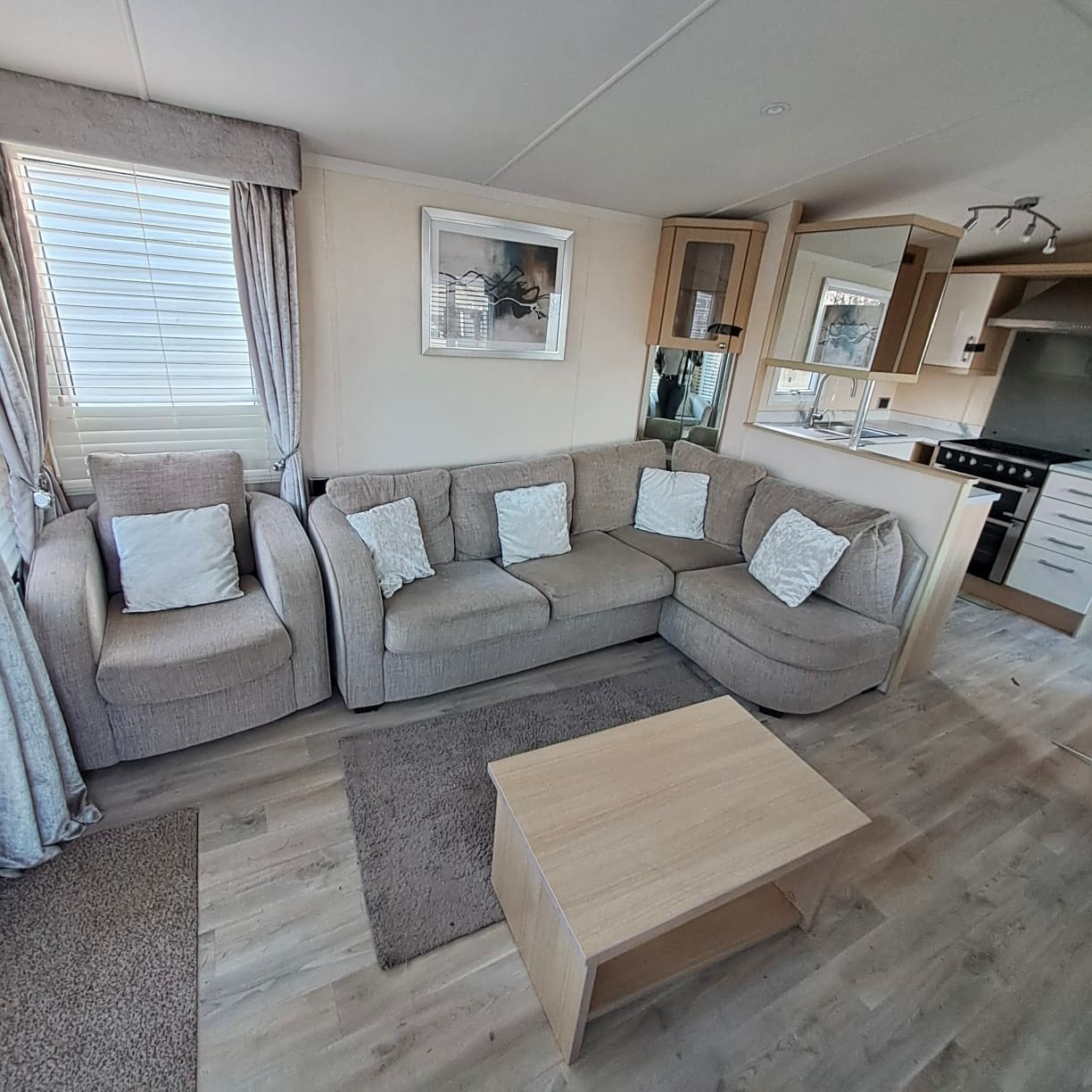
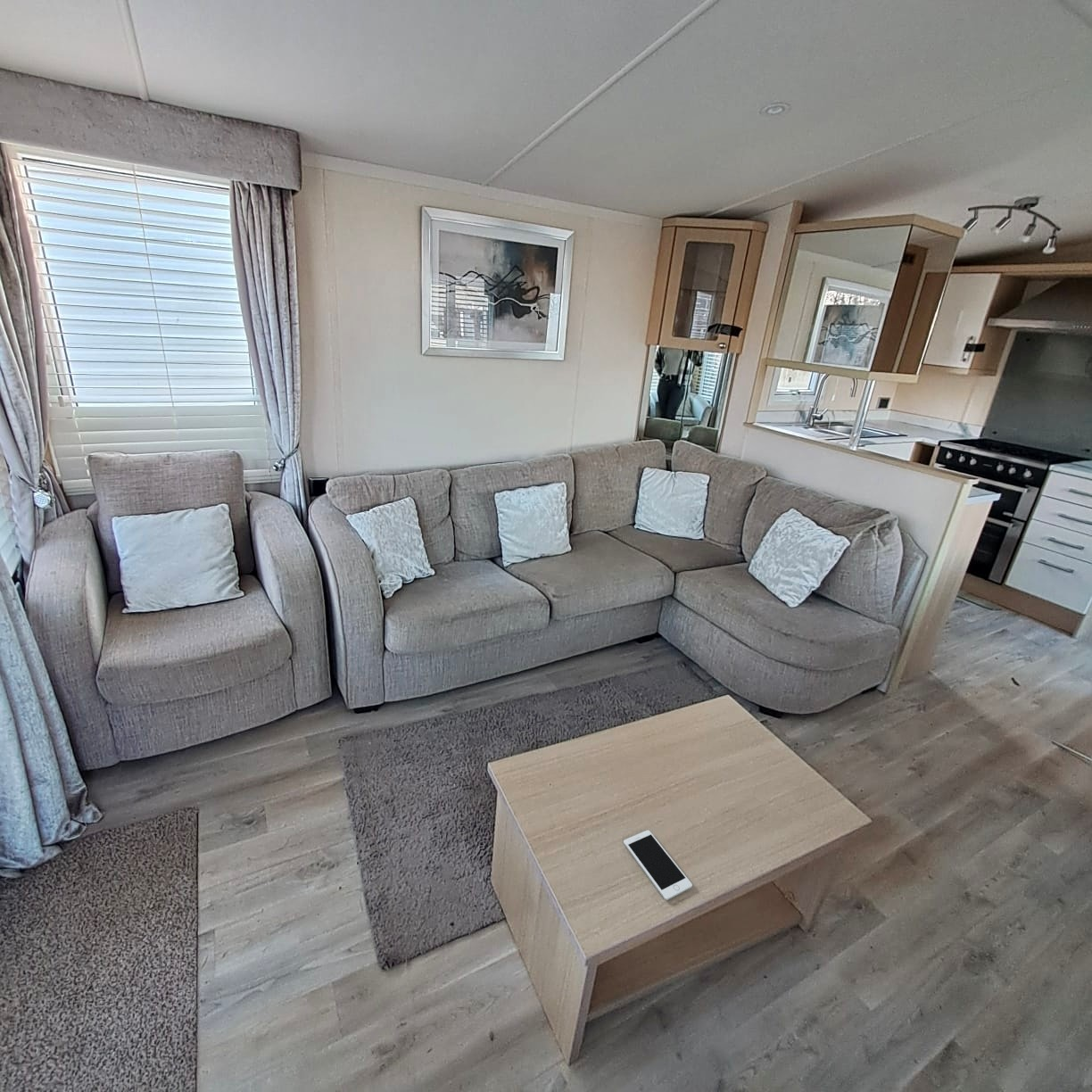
+ cell phone [623,830,693,901]
